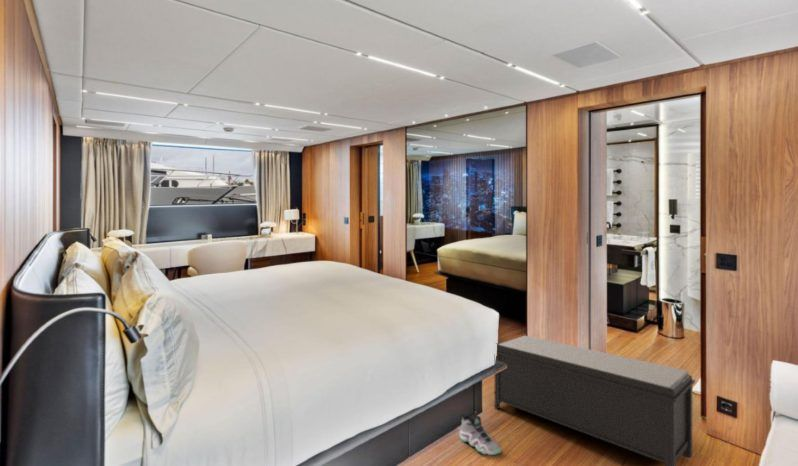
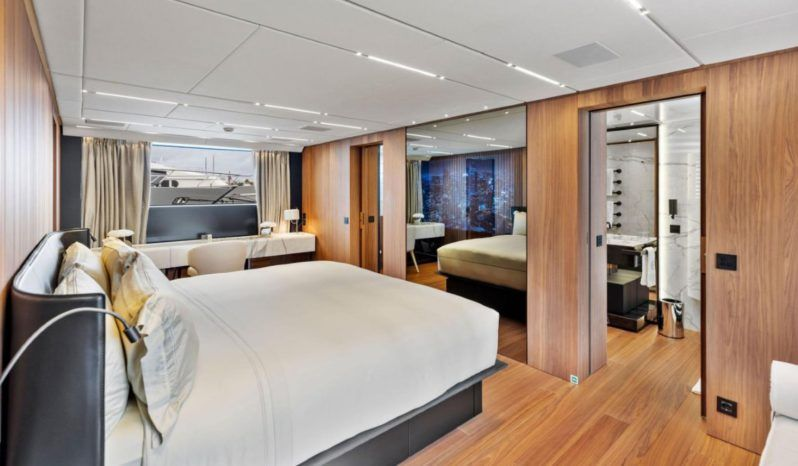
- sneaker [459,410,502,456]
- bench [494,335,696,466]
